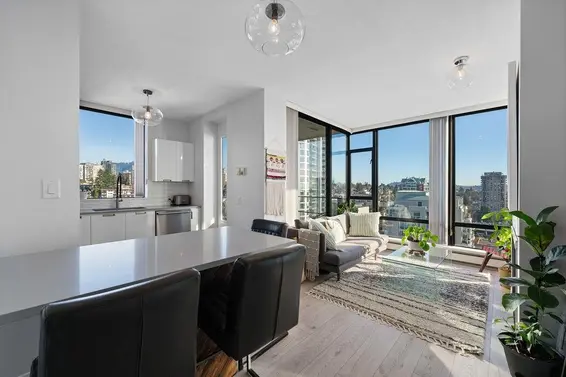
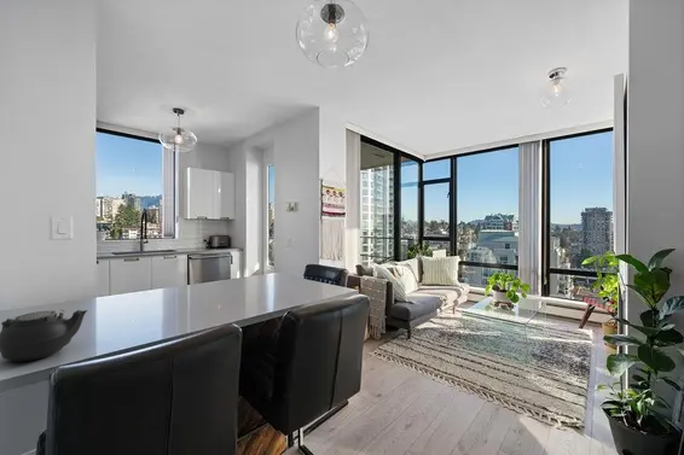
+ teapot [0,309,88,363]
